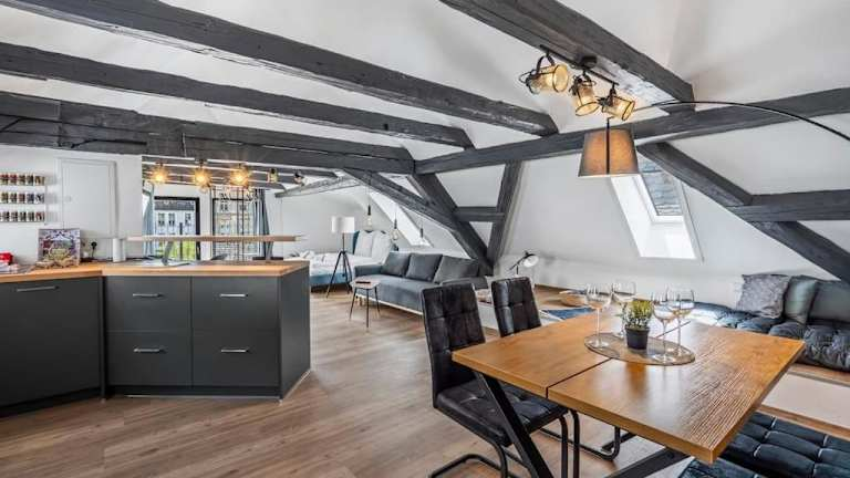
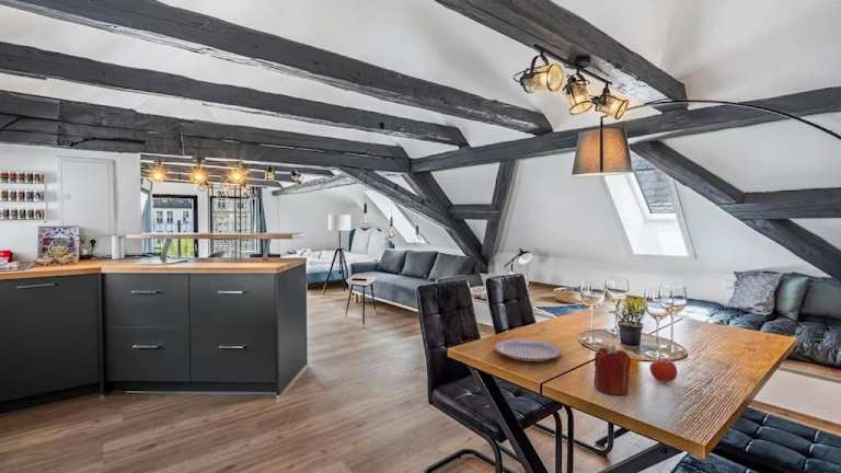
+ candle [592,344,632,395]
+ plate [493,338,563,362]
+ fruit [648,356,678,384]
